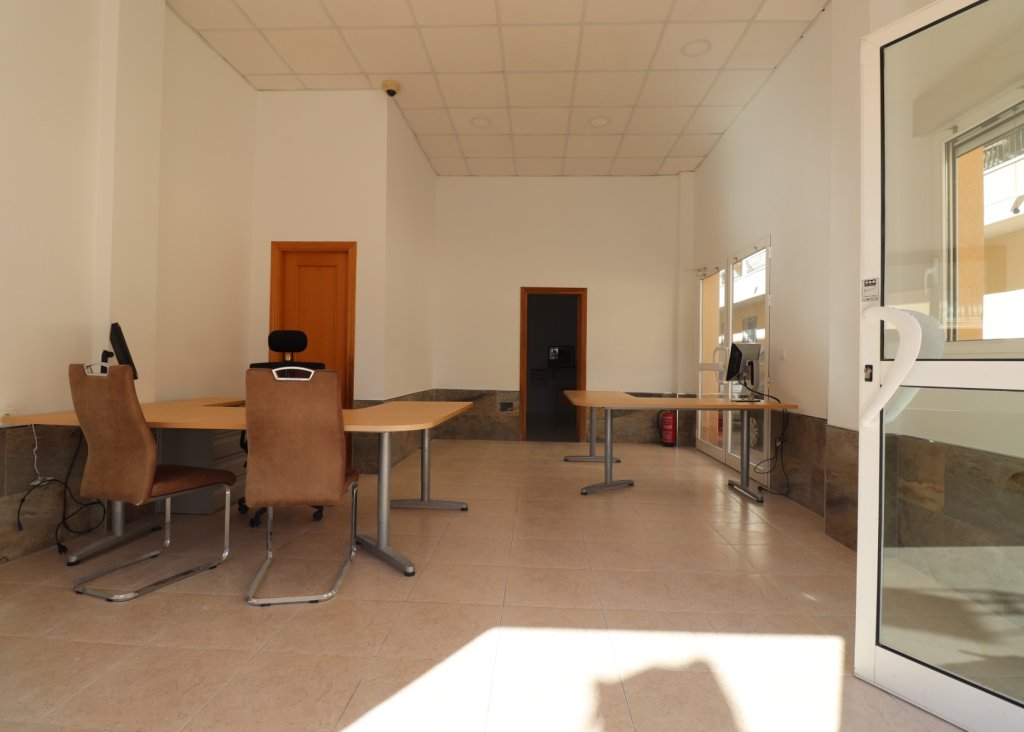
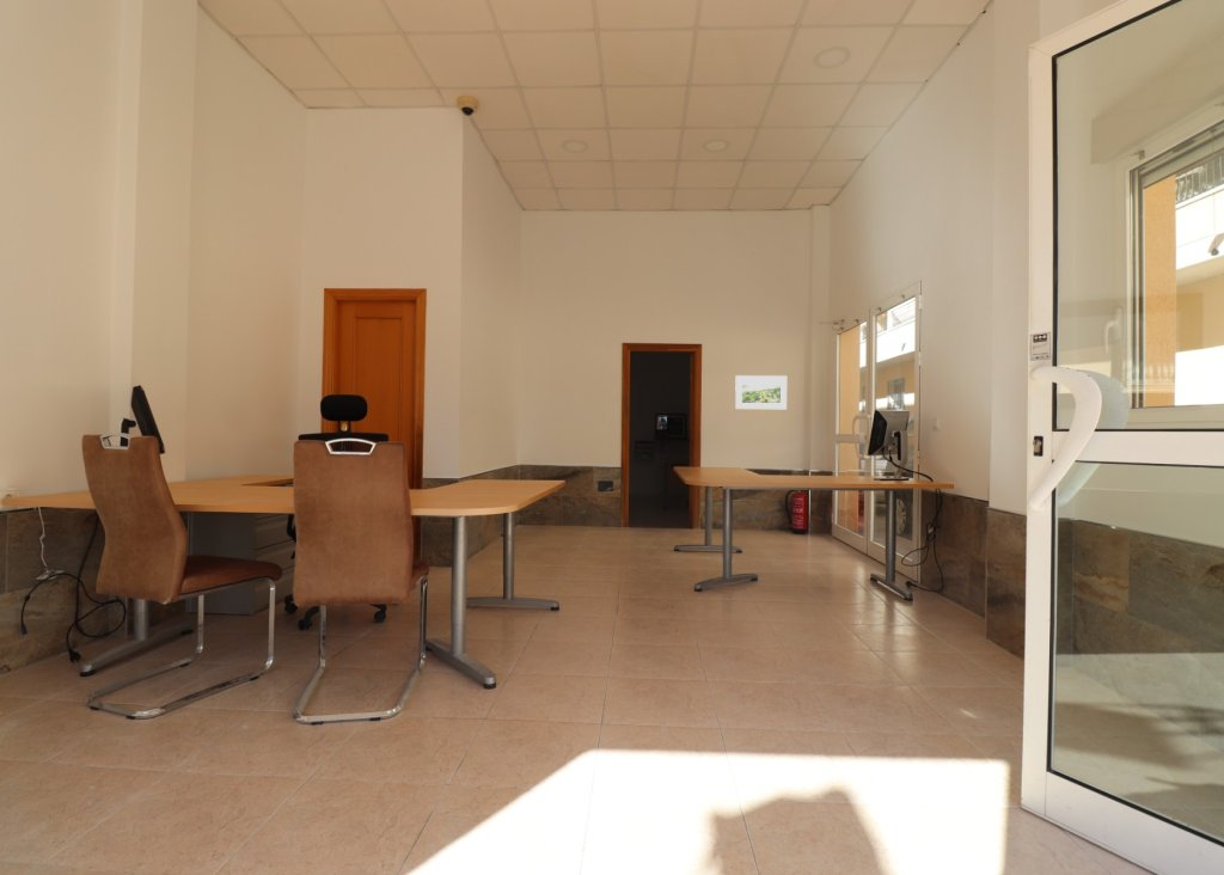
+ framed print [734,374,788,410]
